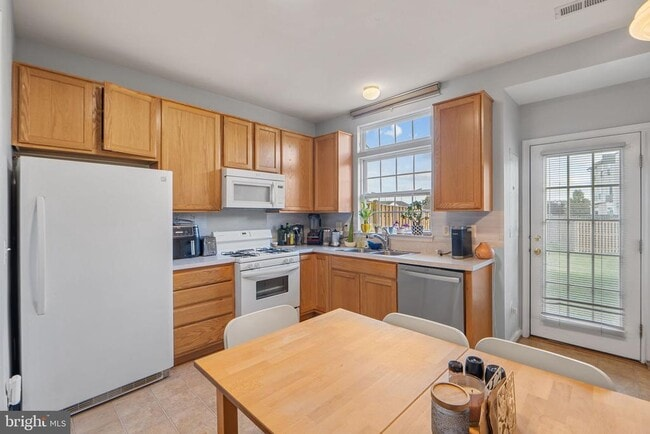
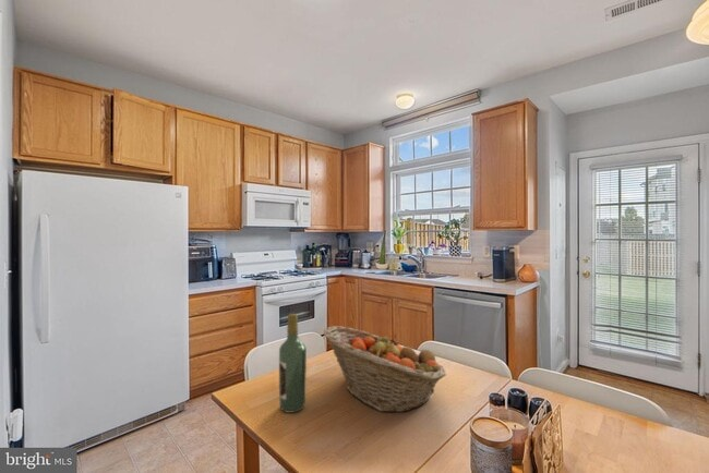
+ wine bottle [278,313,308,414]
+ fruit basket [323,325,447,413]
